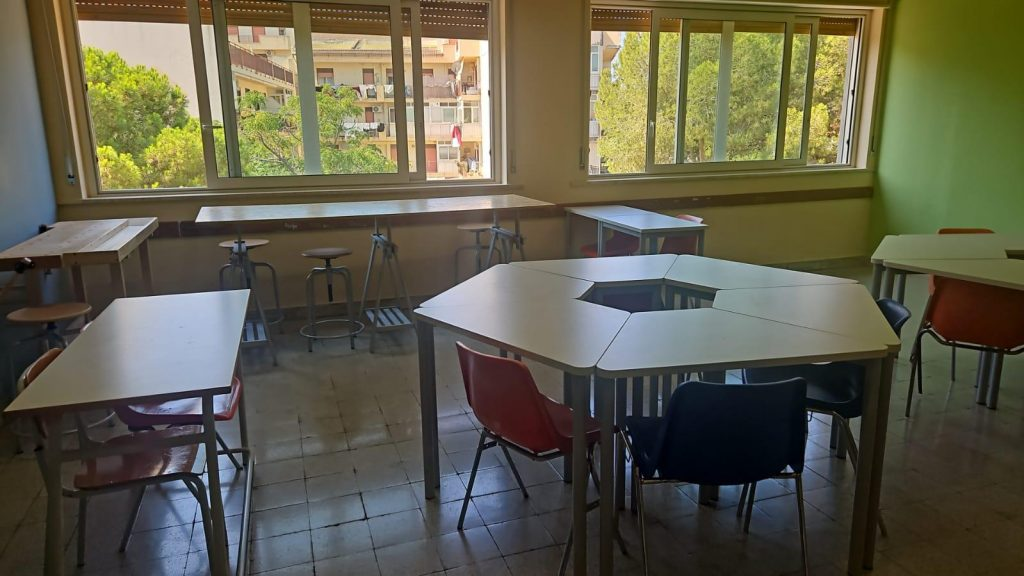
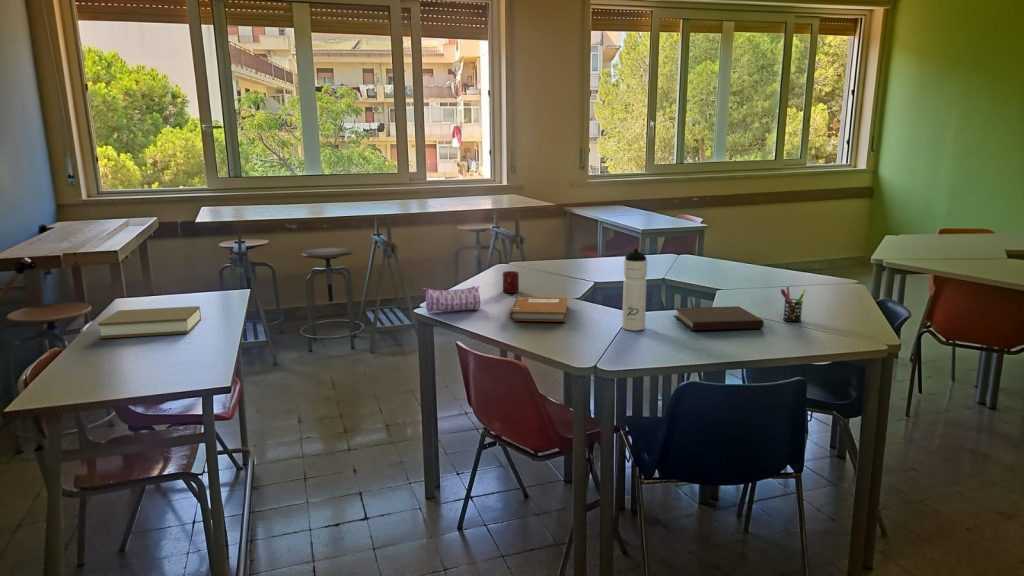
+ water bottle [621,247,648,331]
+ pencil case [422,285,481,313]
+ book [97,305,202,340]
+ pen holder [779,286,807,323]
+ cup [502,270,520,294]
+ notebook [673,305,765,331]
+ notebook [509,296,568,323]
